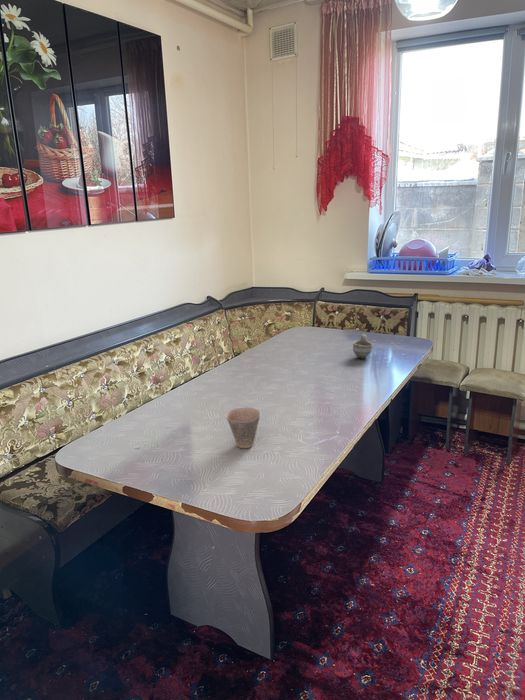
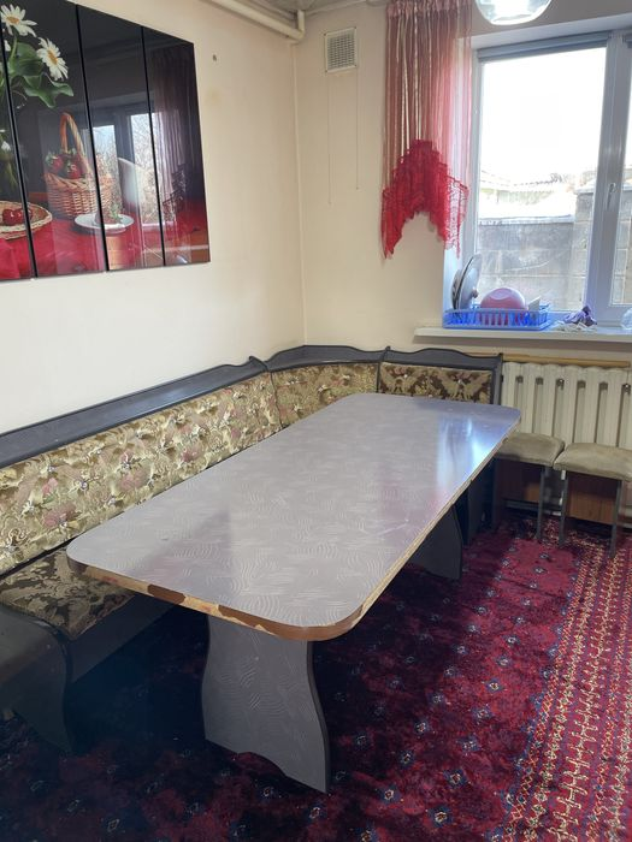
- cup [352,333,374,359]
- cup [225,406,261,449]
